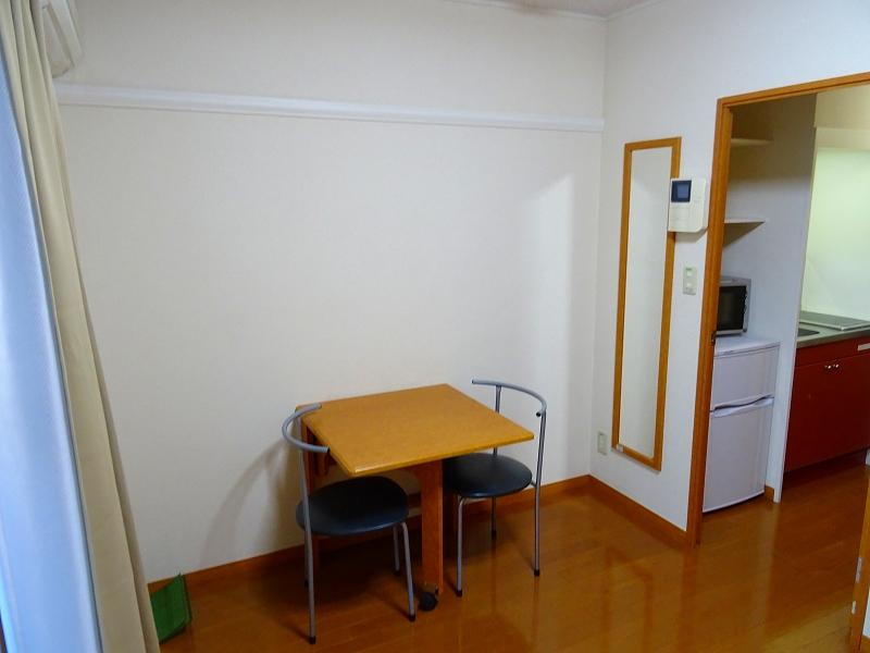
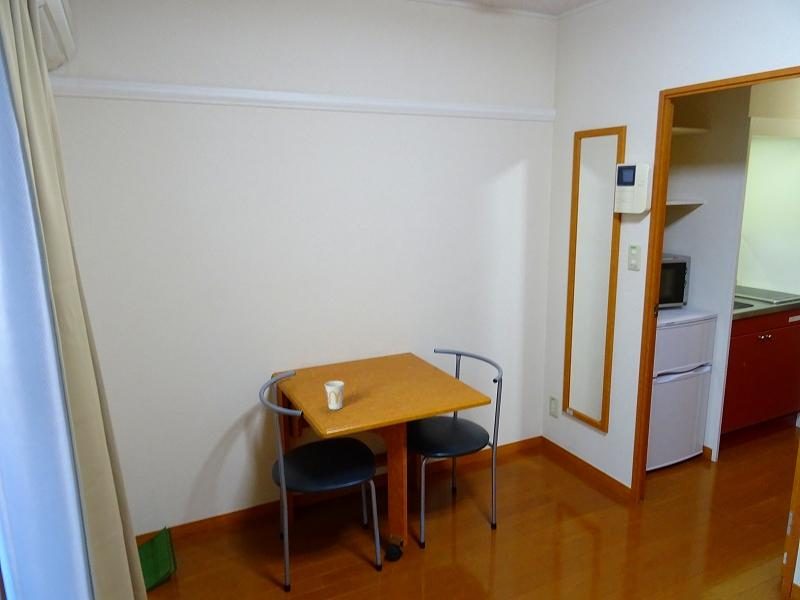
+ cup [324,380,345,410]
